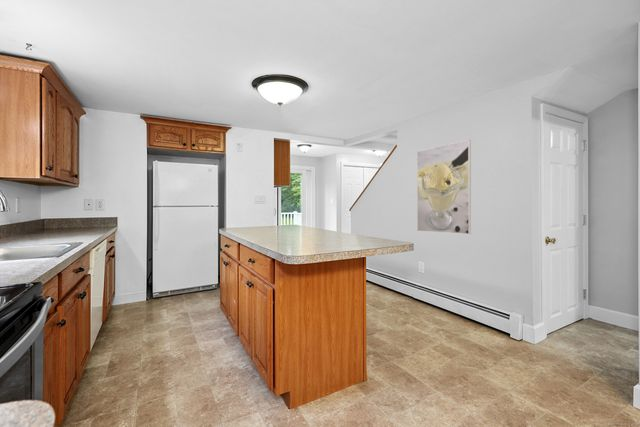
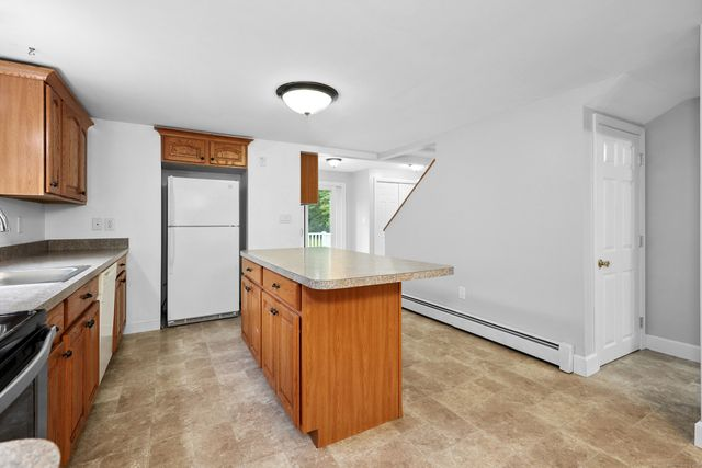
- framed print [416,139,472,235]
